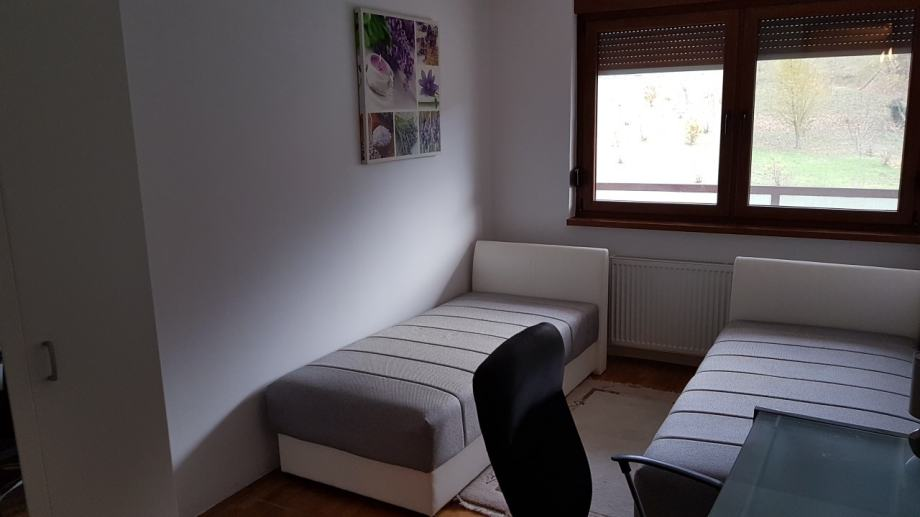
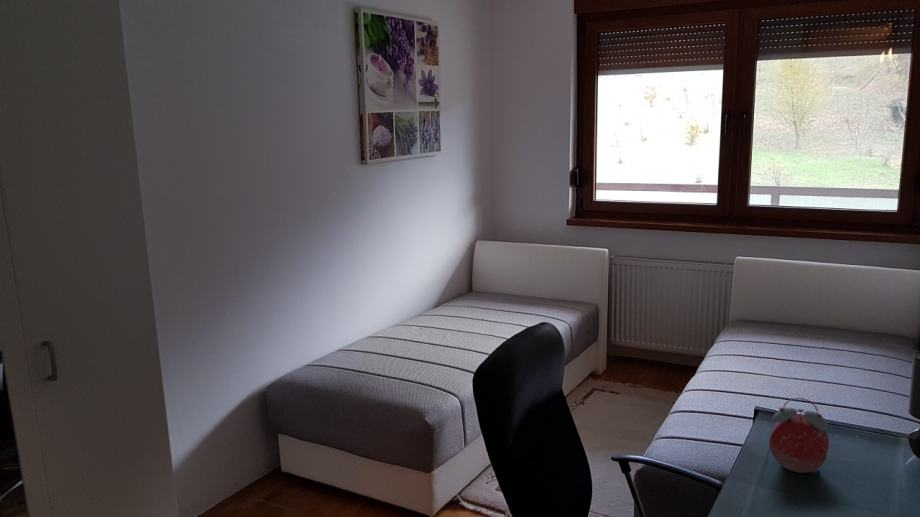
+ alarm clock [768,397,830,474]
